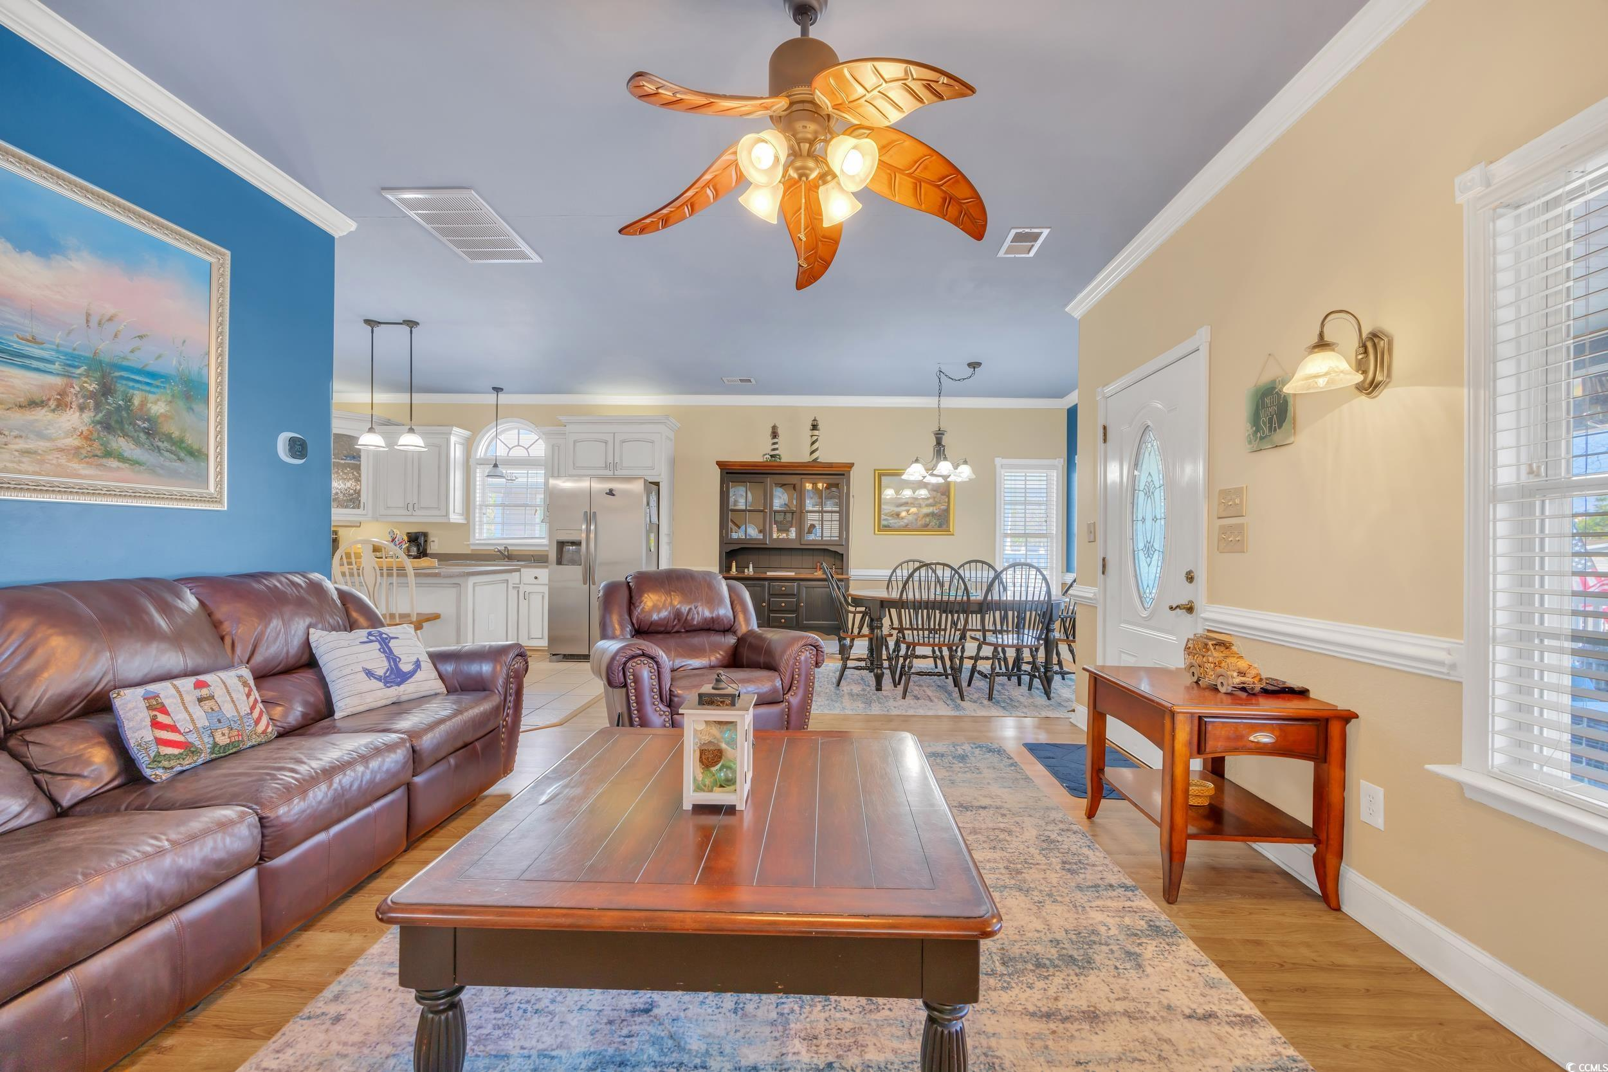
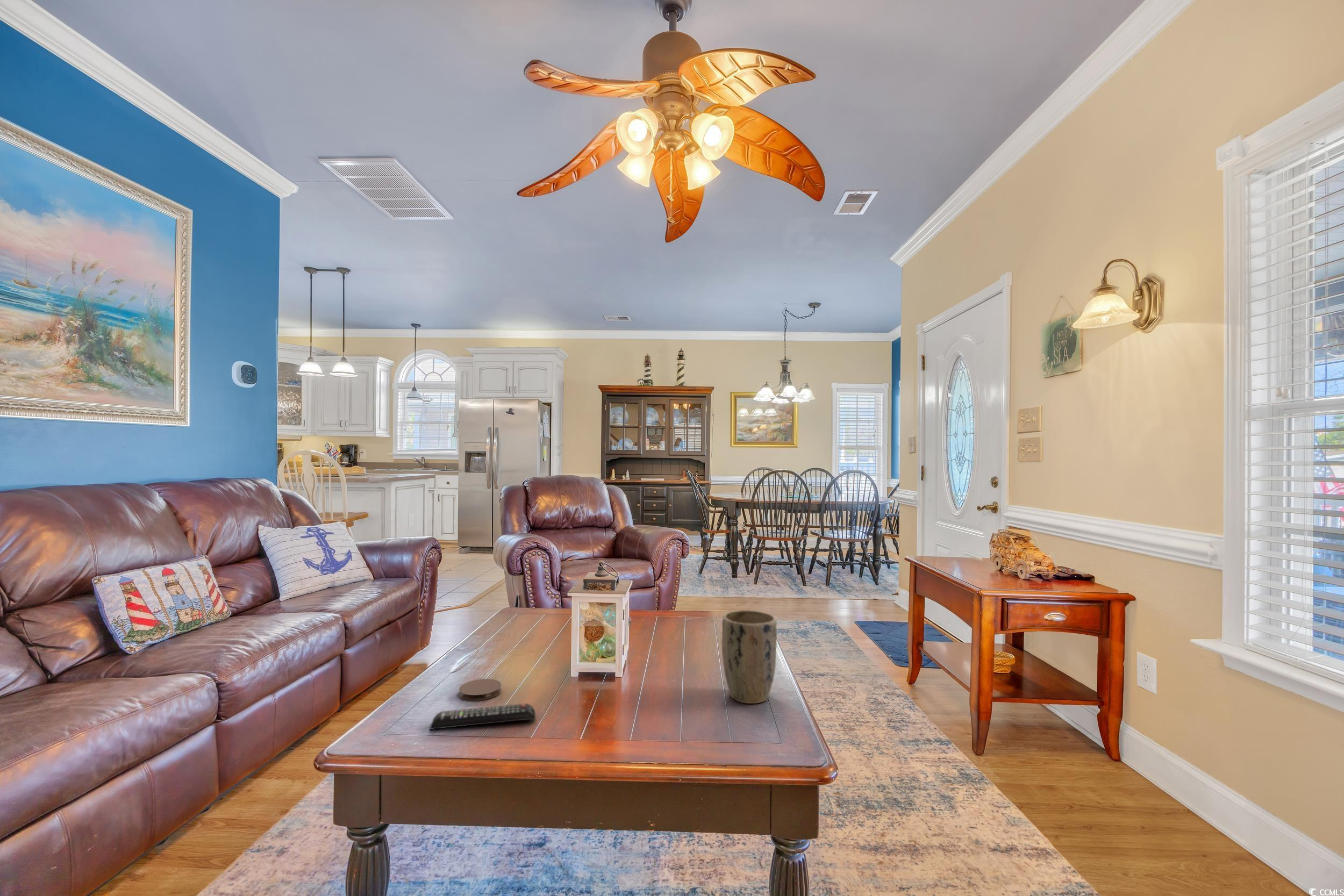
+ remote control [429,703,536,730]
+ plant pot [721,610,777,704]
+ coaster [459,678,502,701]
